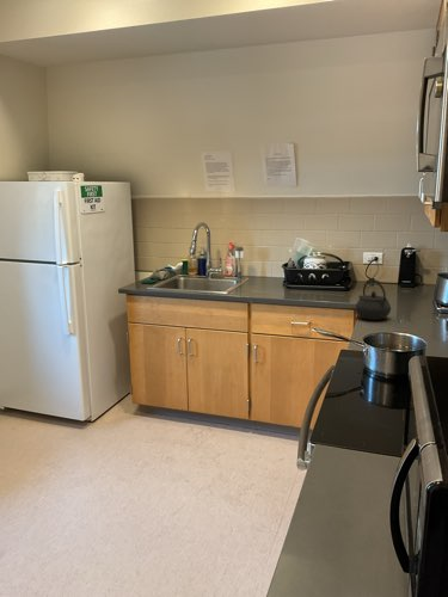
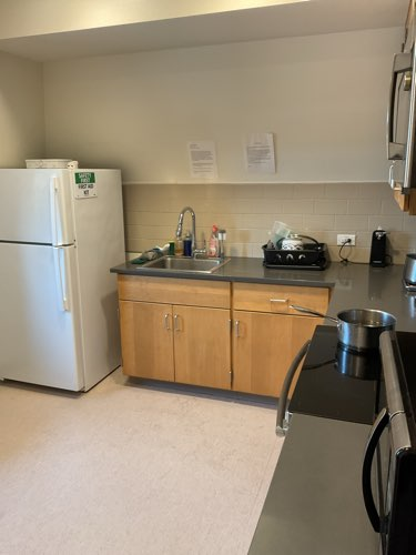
- kettle [354,278,392,321]
